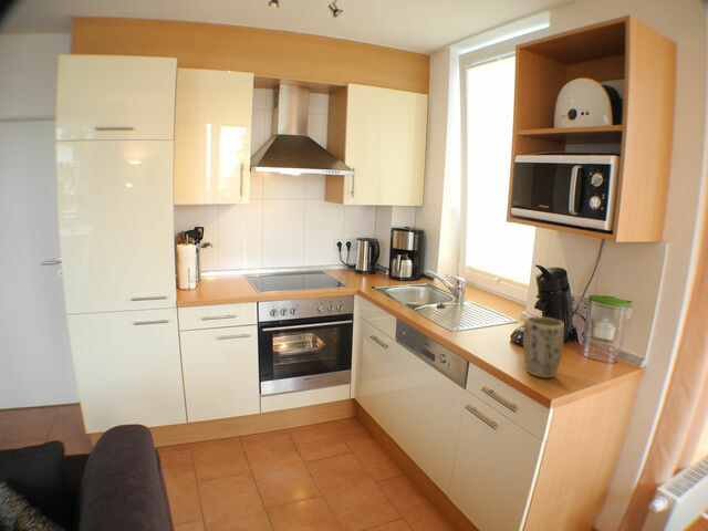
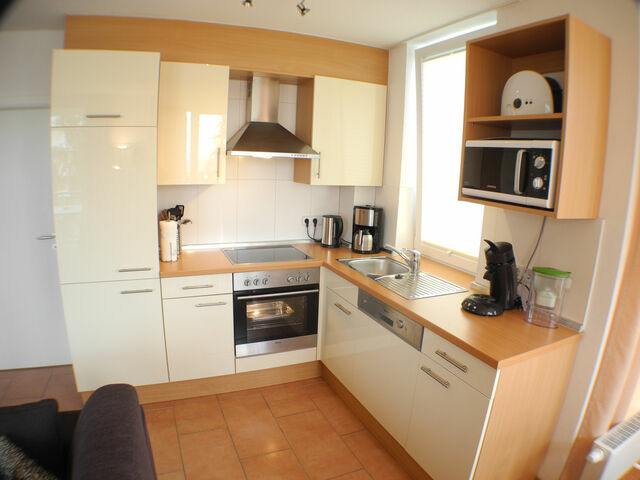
- plant pot [522,315,565,379]
